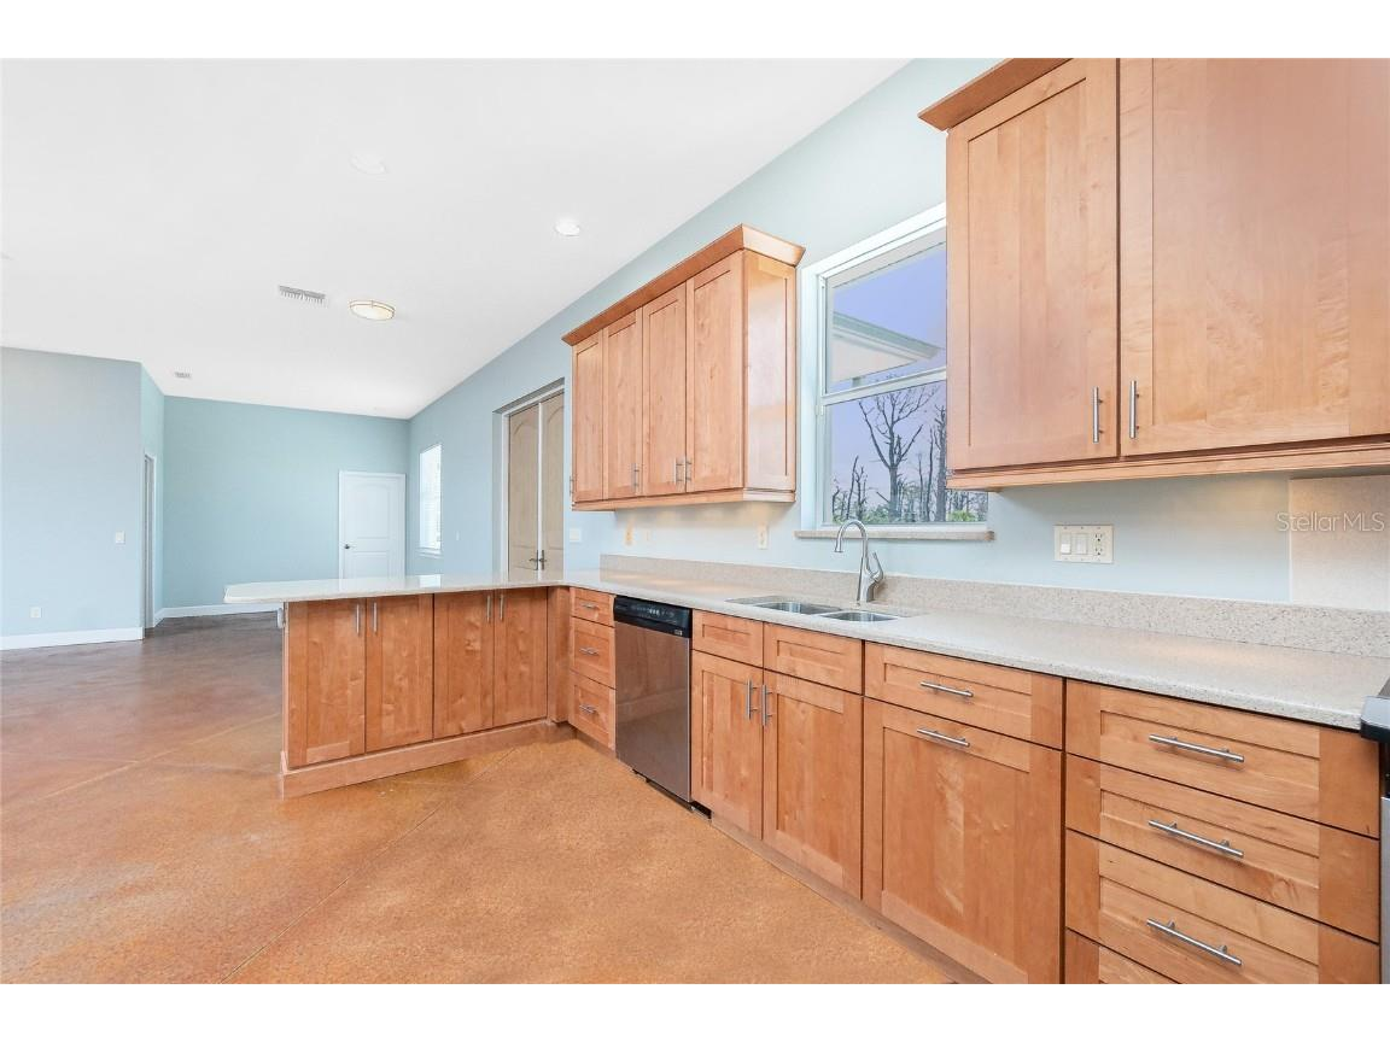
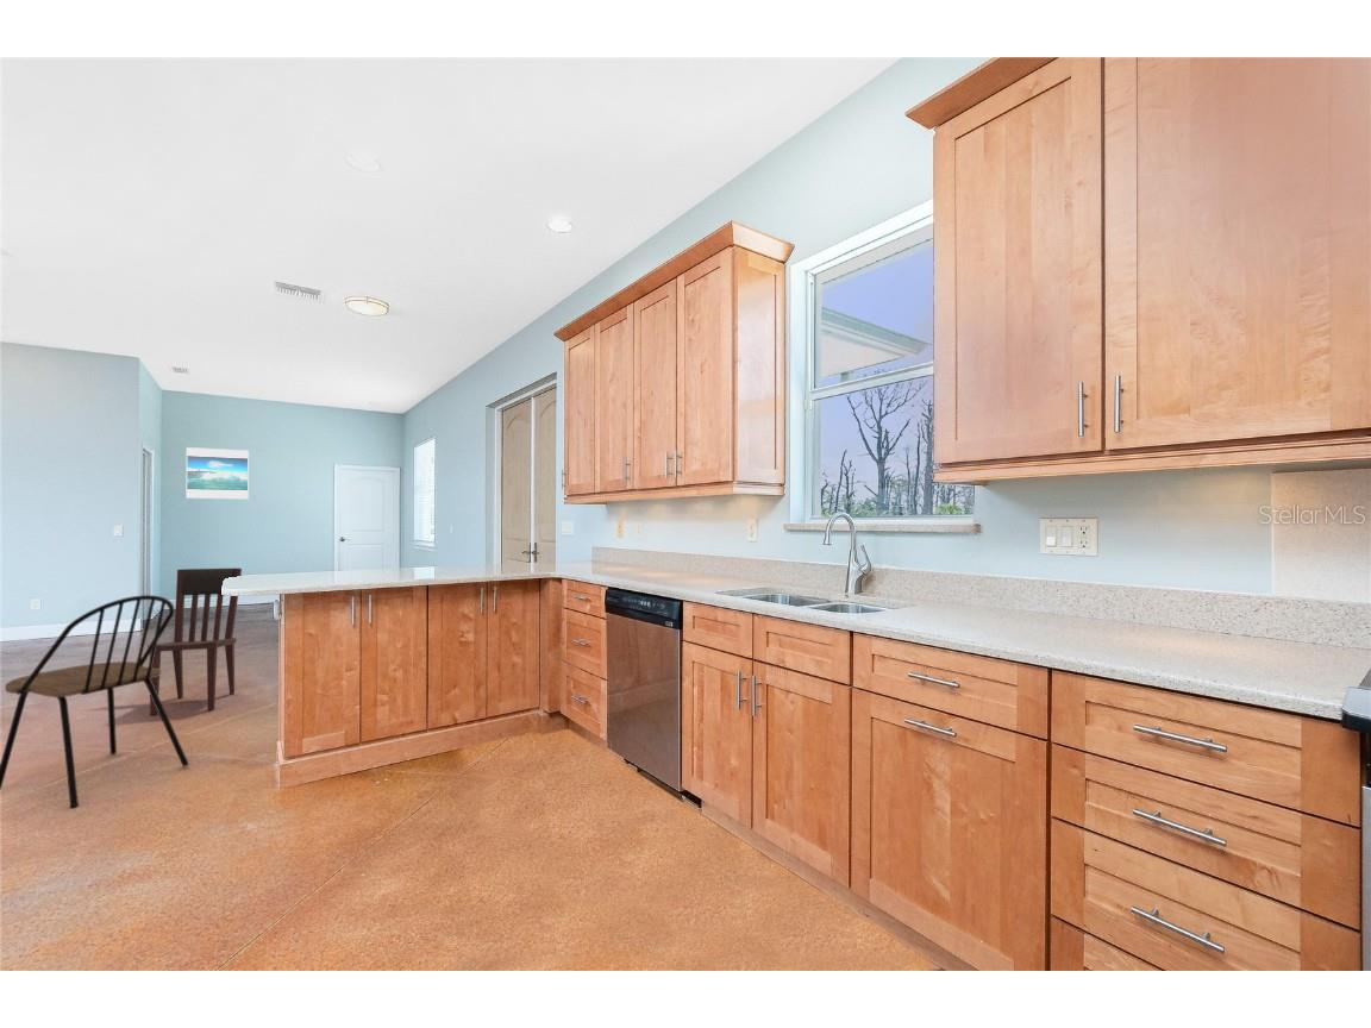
+ dining chair [146,568,243,717]
+ dining chair [0,594,190,809]
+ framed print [186,446,250,500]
